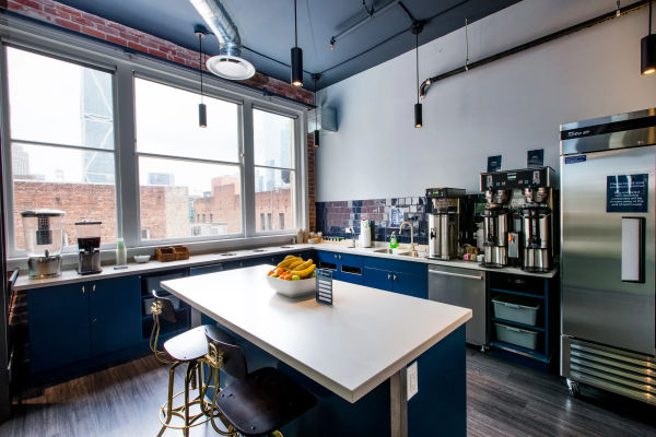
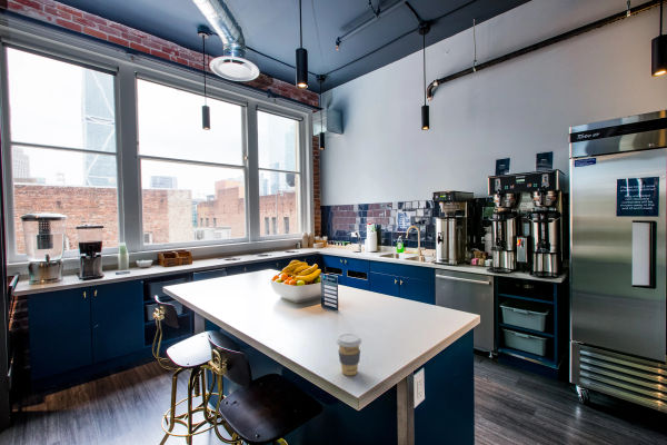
+ coffee cup [336,333,362,377]
